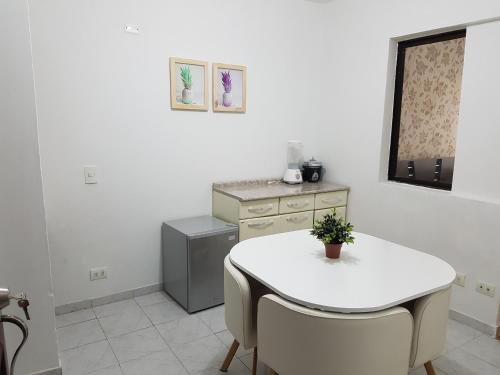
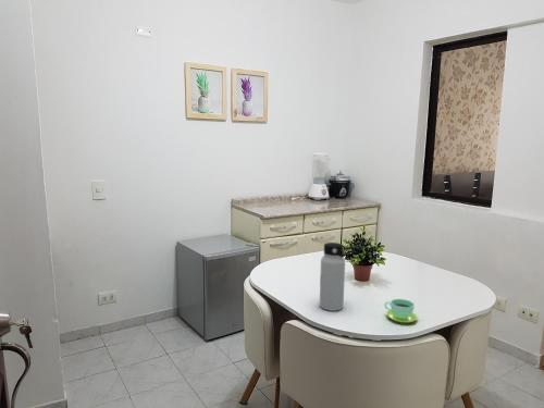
+ cup [383,298,419,324]
+ water bottle [319,242,346,312]
